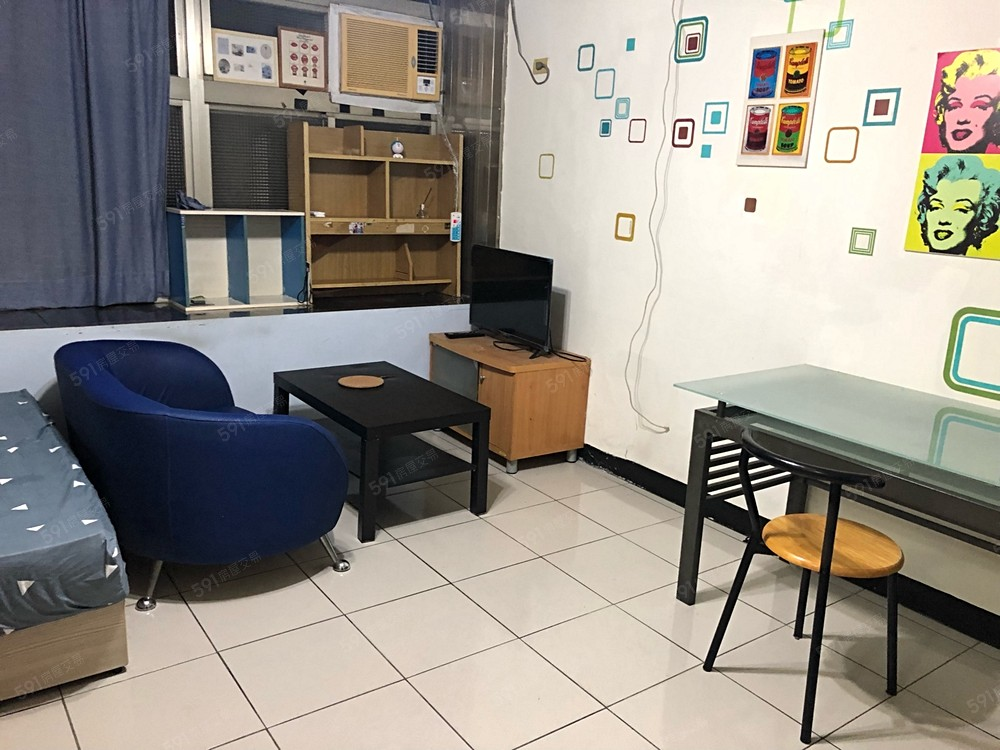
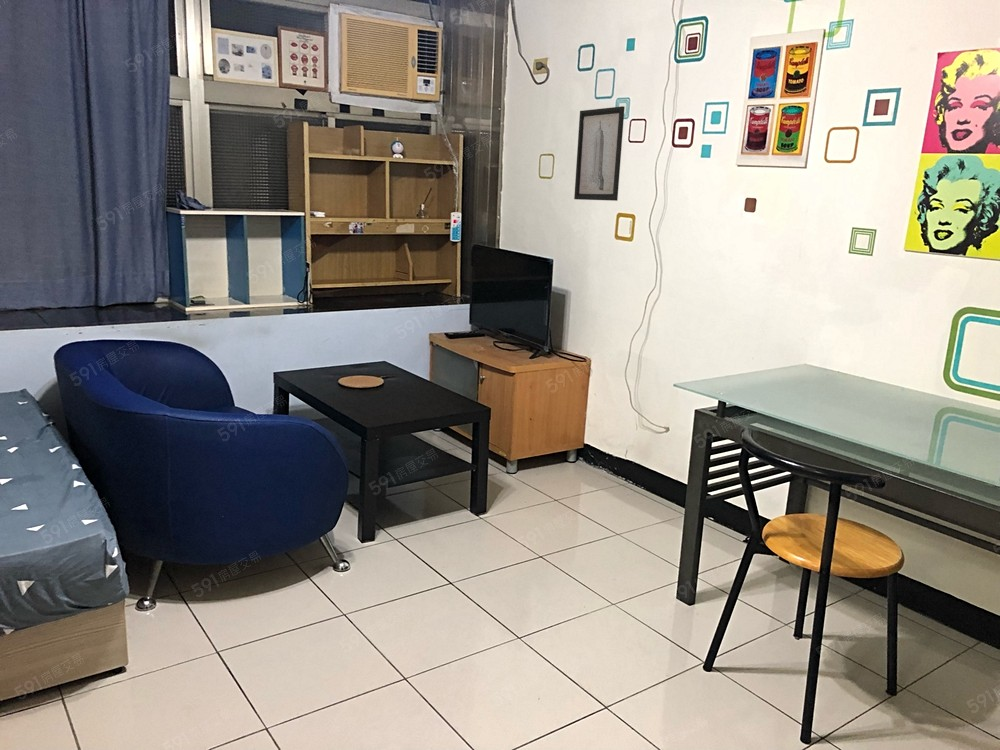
+ wall art [573,105,626,202]
